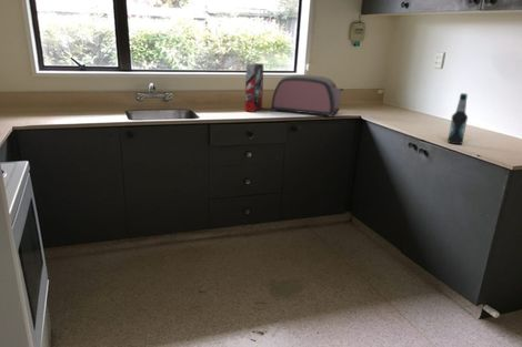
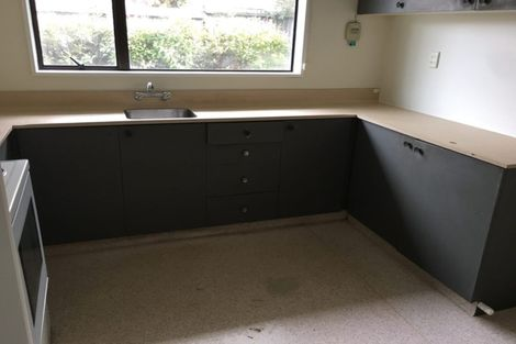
- toaster [270,74,344,118]
- cereal box [244,62,264,113]
- bottle [446,92,469,145]
